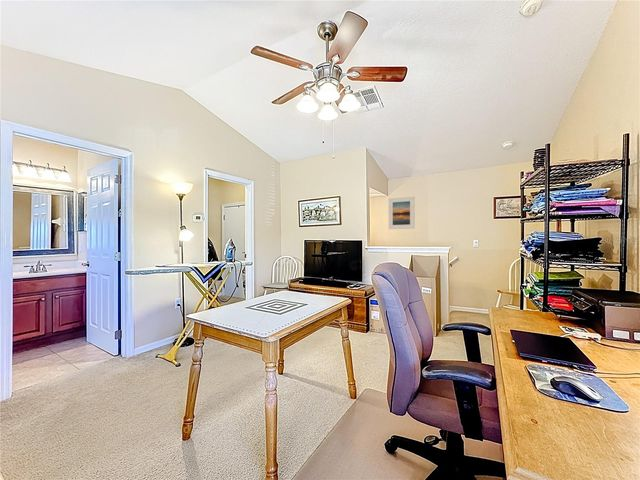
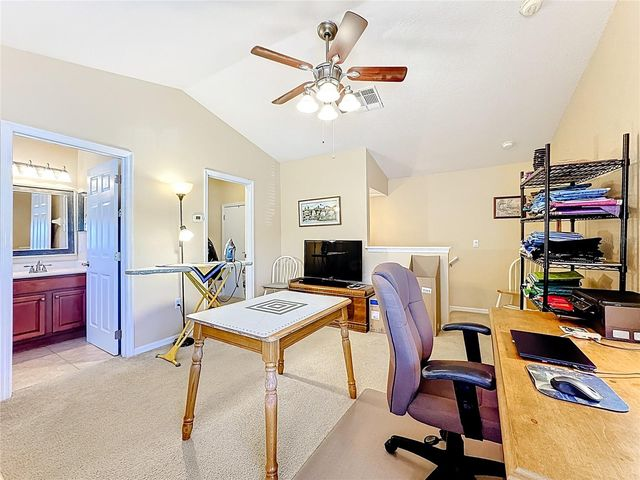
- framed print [388,196,416,230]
